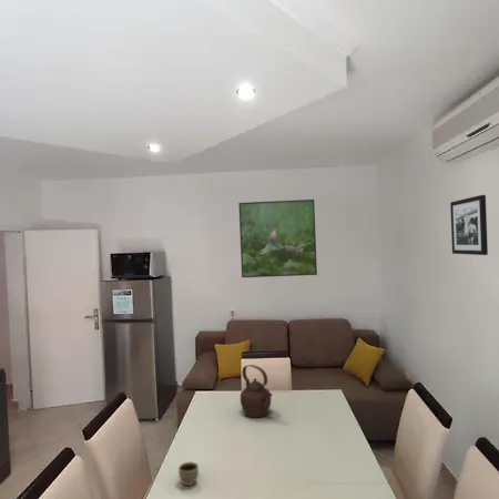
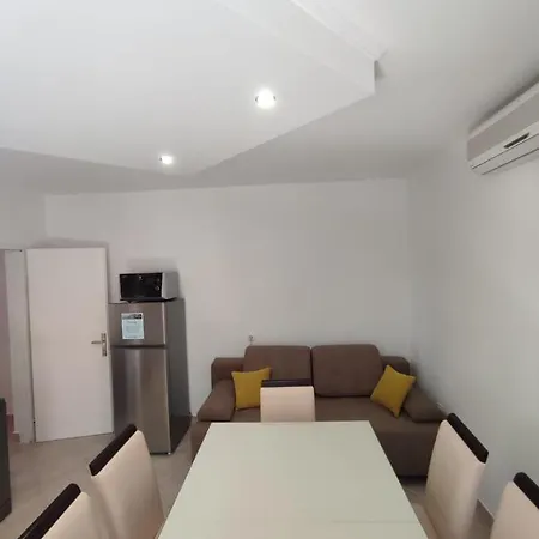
- cup [177,461,200,487]
- teapot [240,364,274,418]
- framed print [237,198,318,278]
- picture frame [449,194,489,256]
